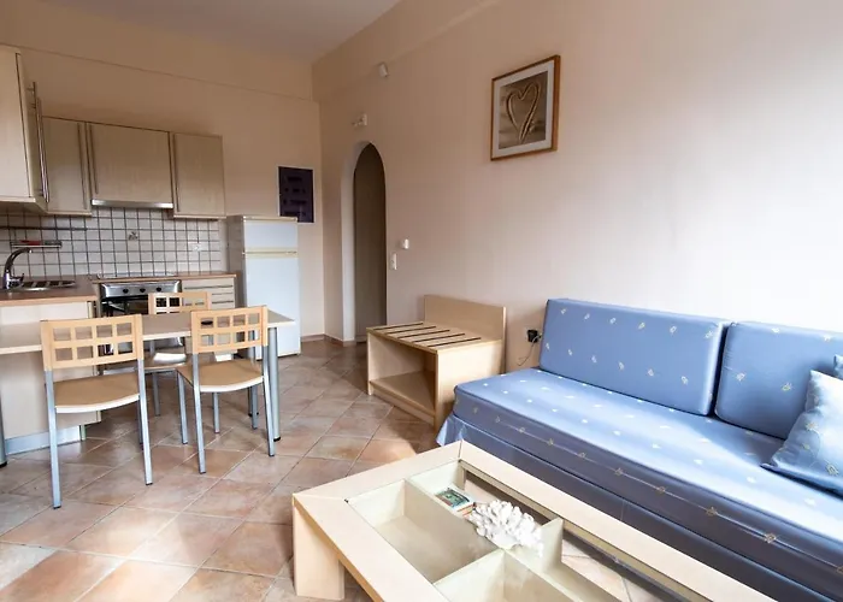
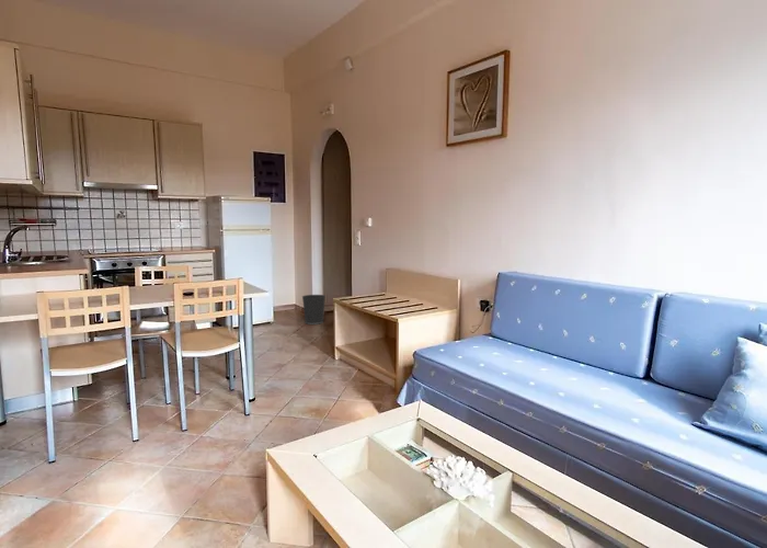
+ wastebasket [301,294,327,326]
